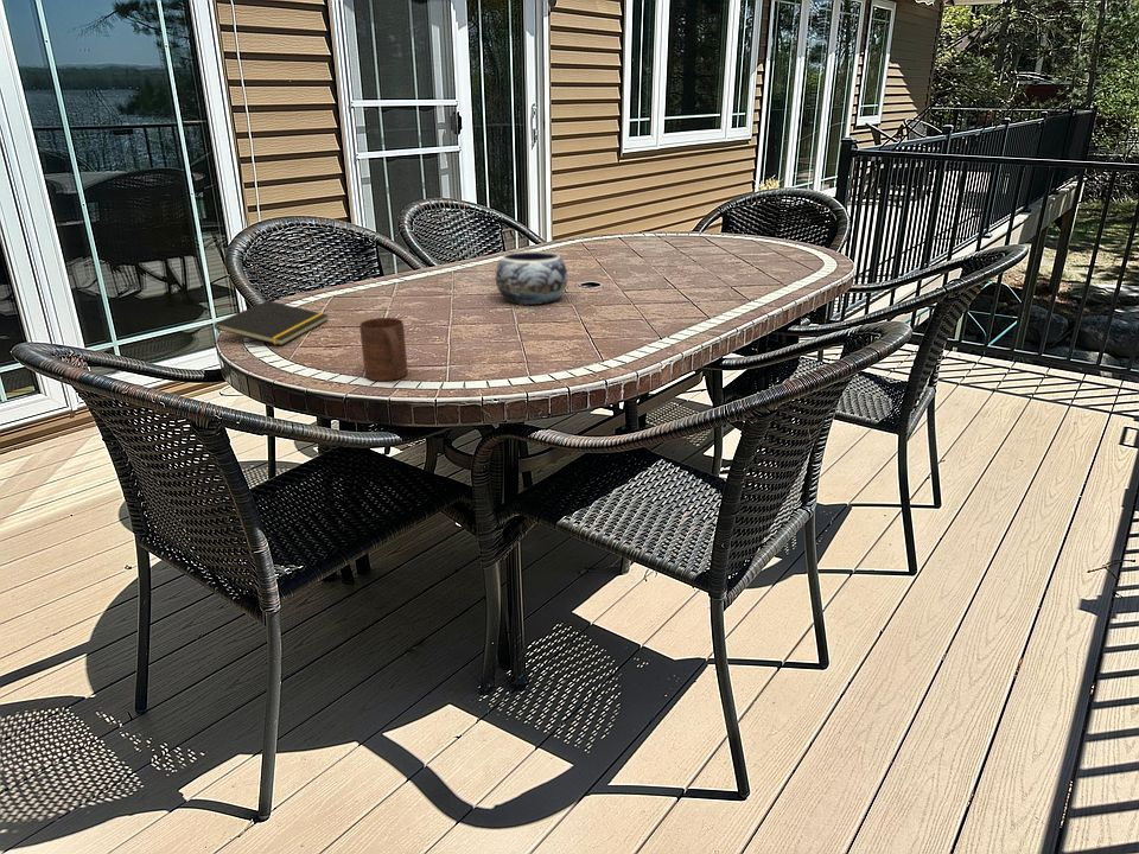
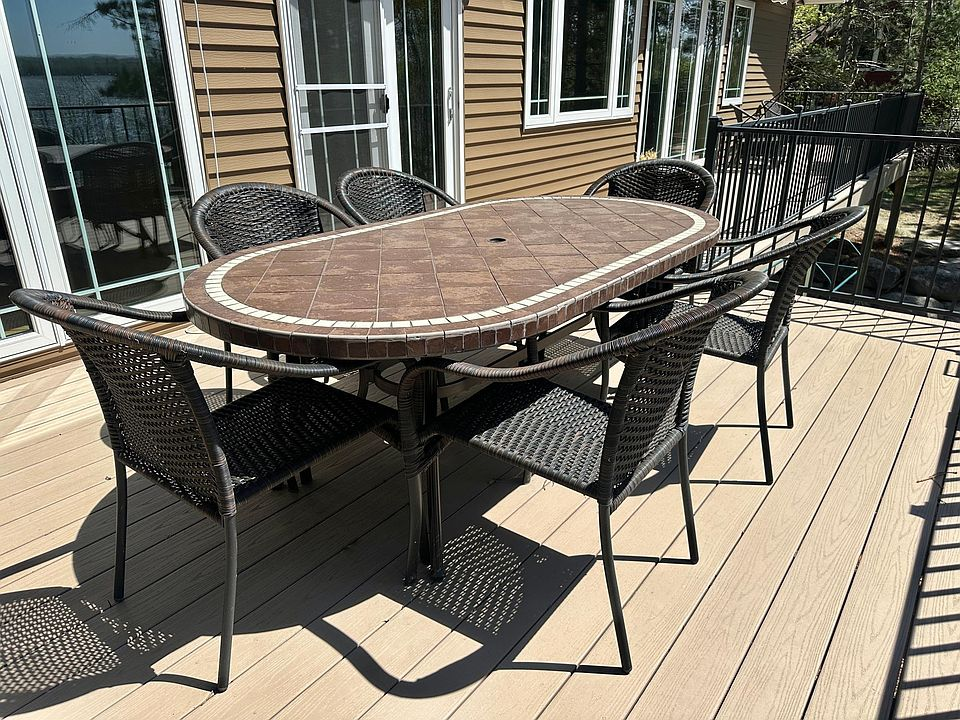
- decorative bowl [495,250,568,306]
- notepad [212,299,329,346]
- cup [358,317,409,382]
